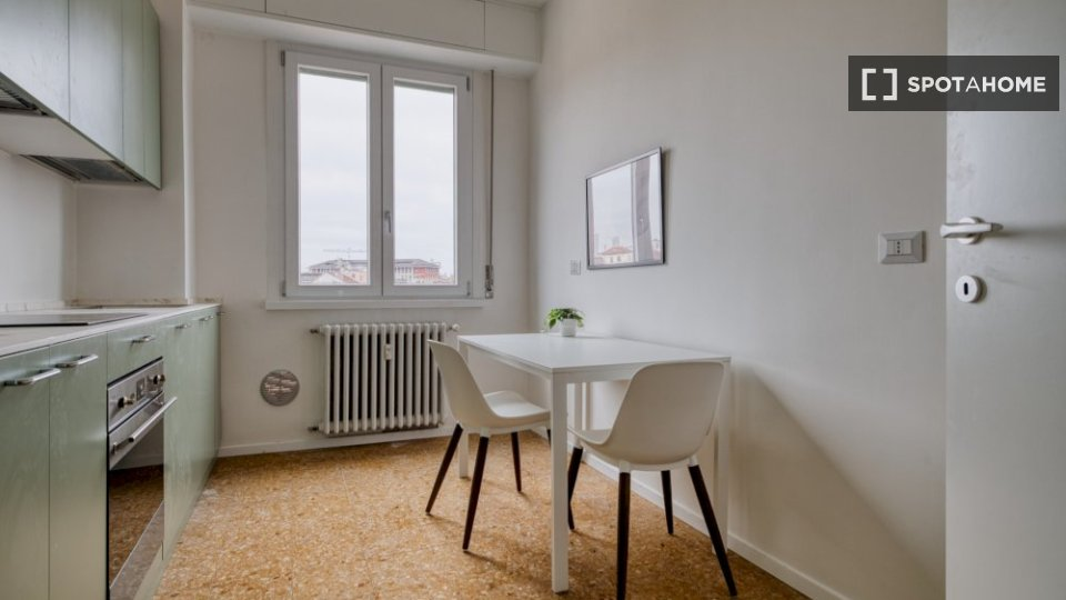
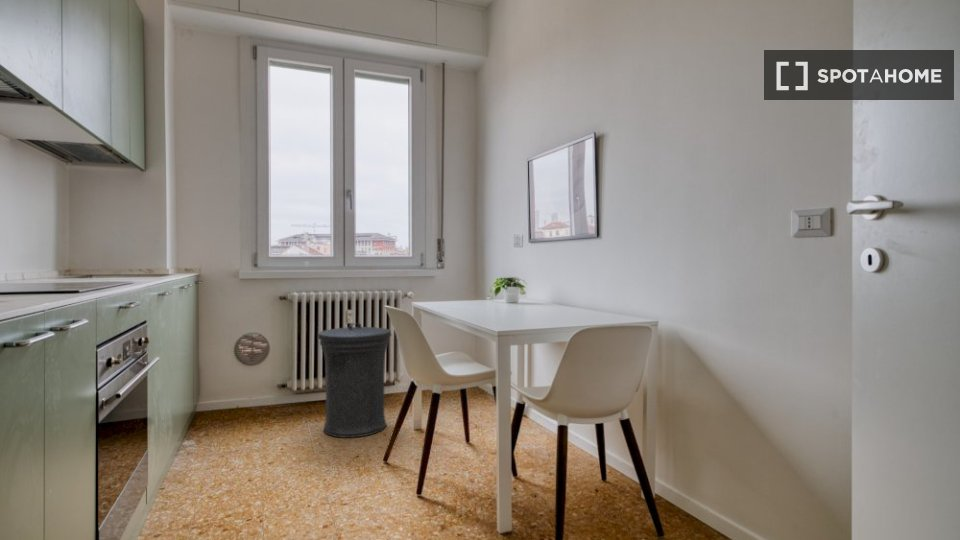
+ trash can [316,322,392,439]
